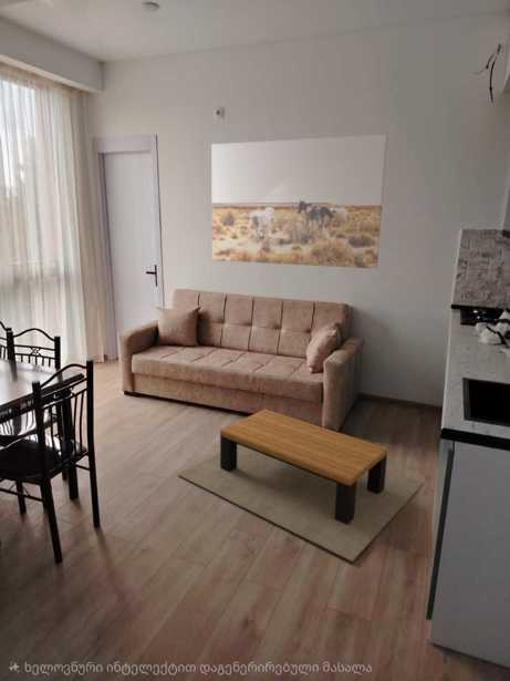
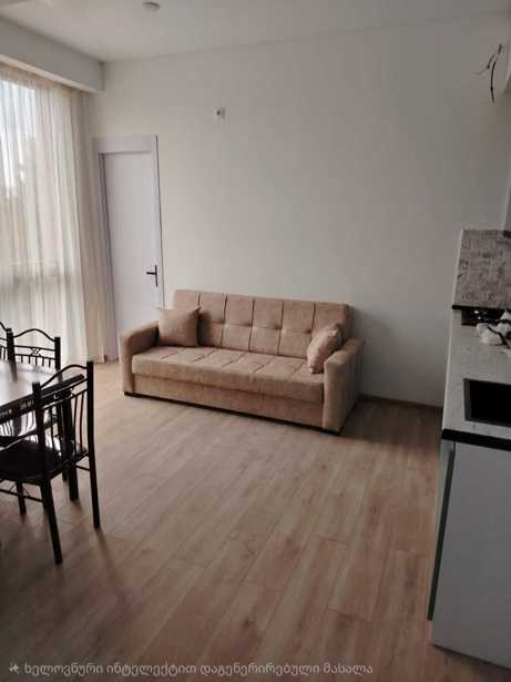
- wall art [210,133,388,270]
- coffee table [177,409,424,563]
